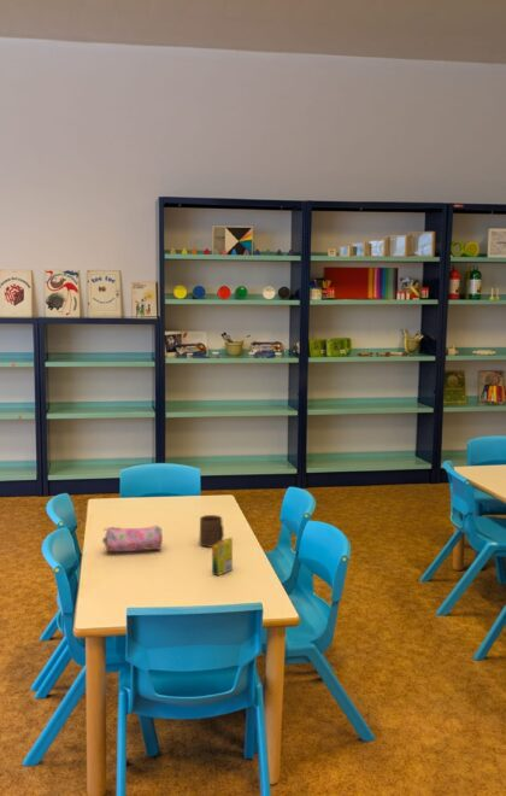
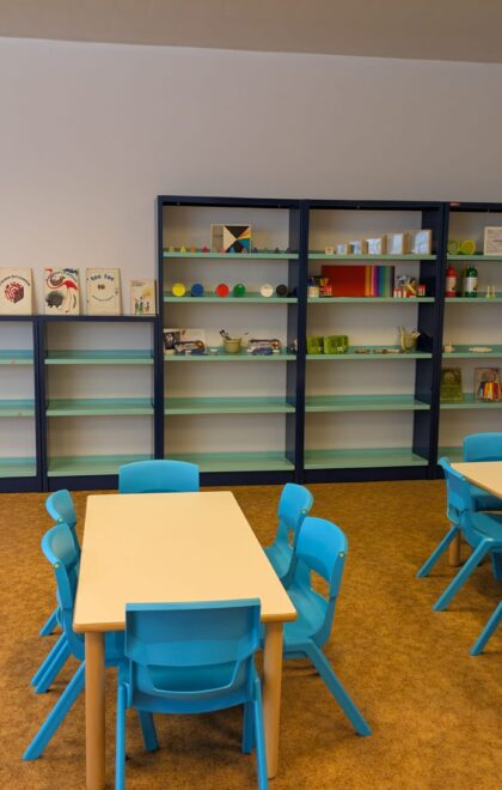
- cup [199,514,225,549]
- pencil case [101,525,164,552]
- crayon box [211,537,234,576]
